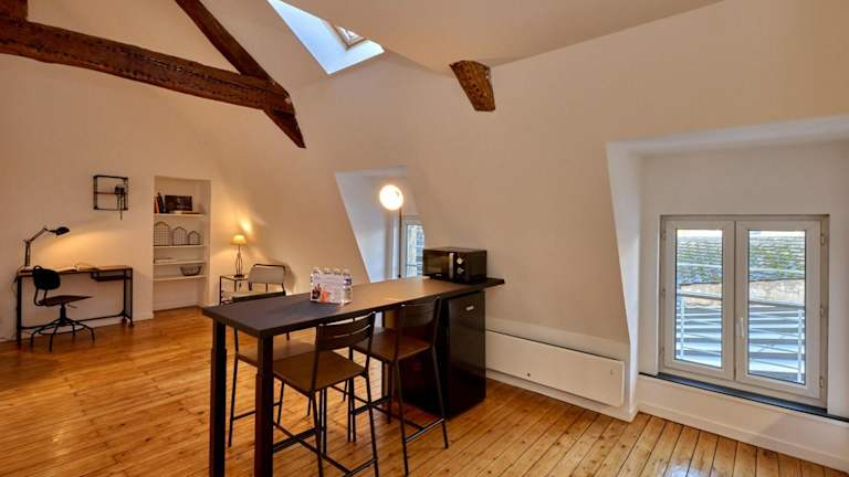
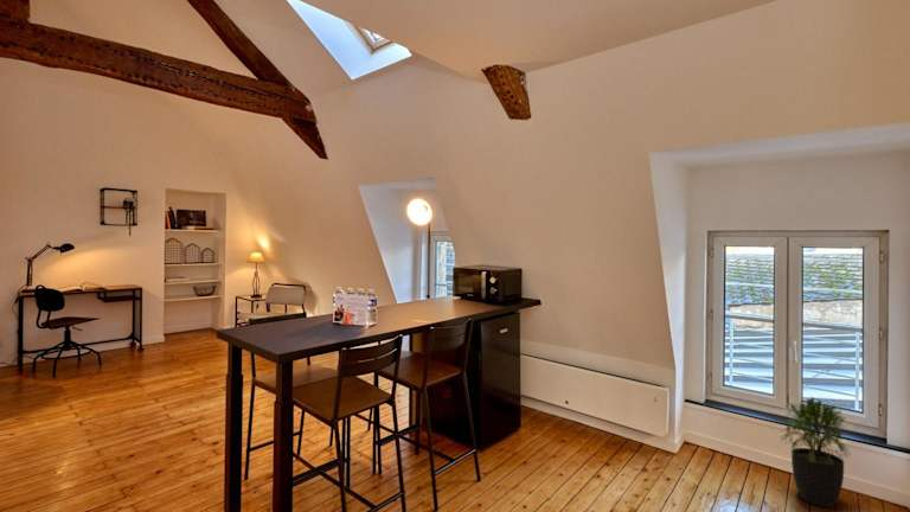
+ potted plant [780,396,851,508]
